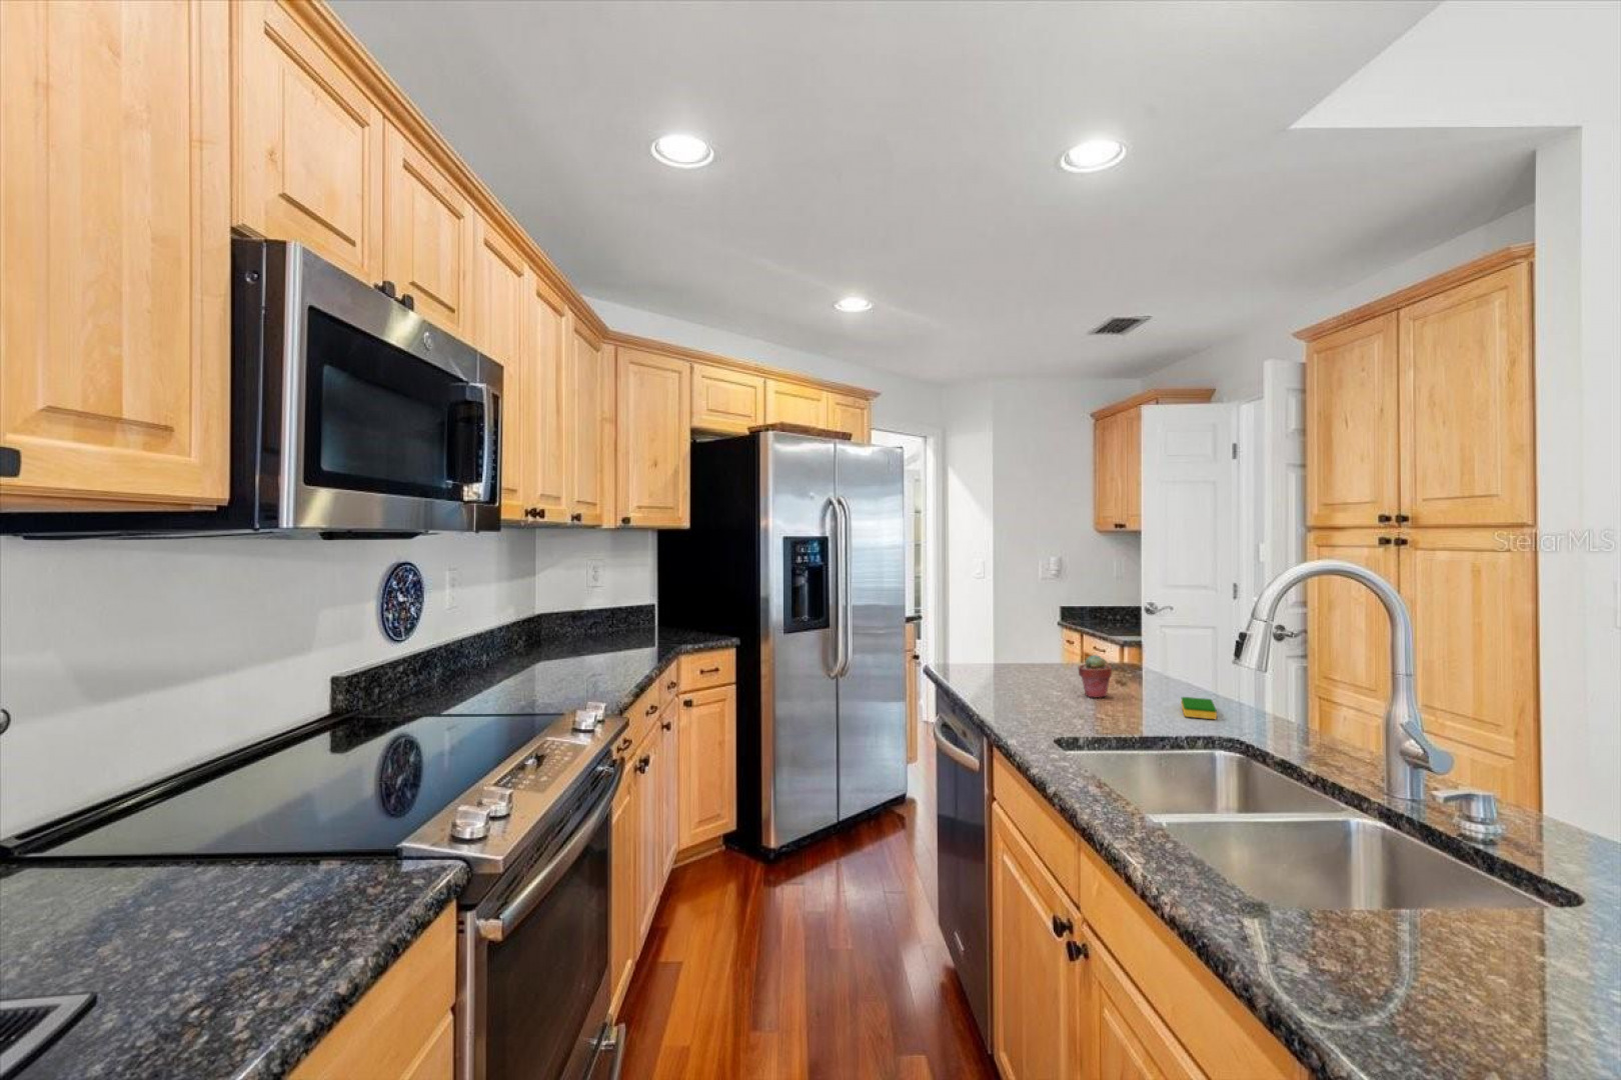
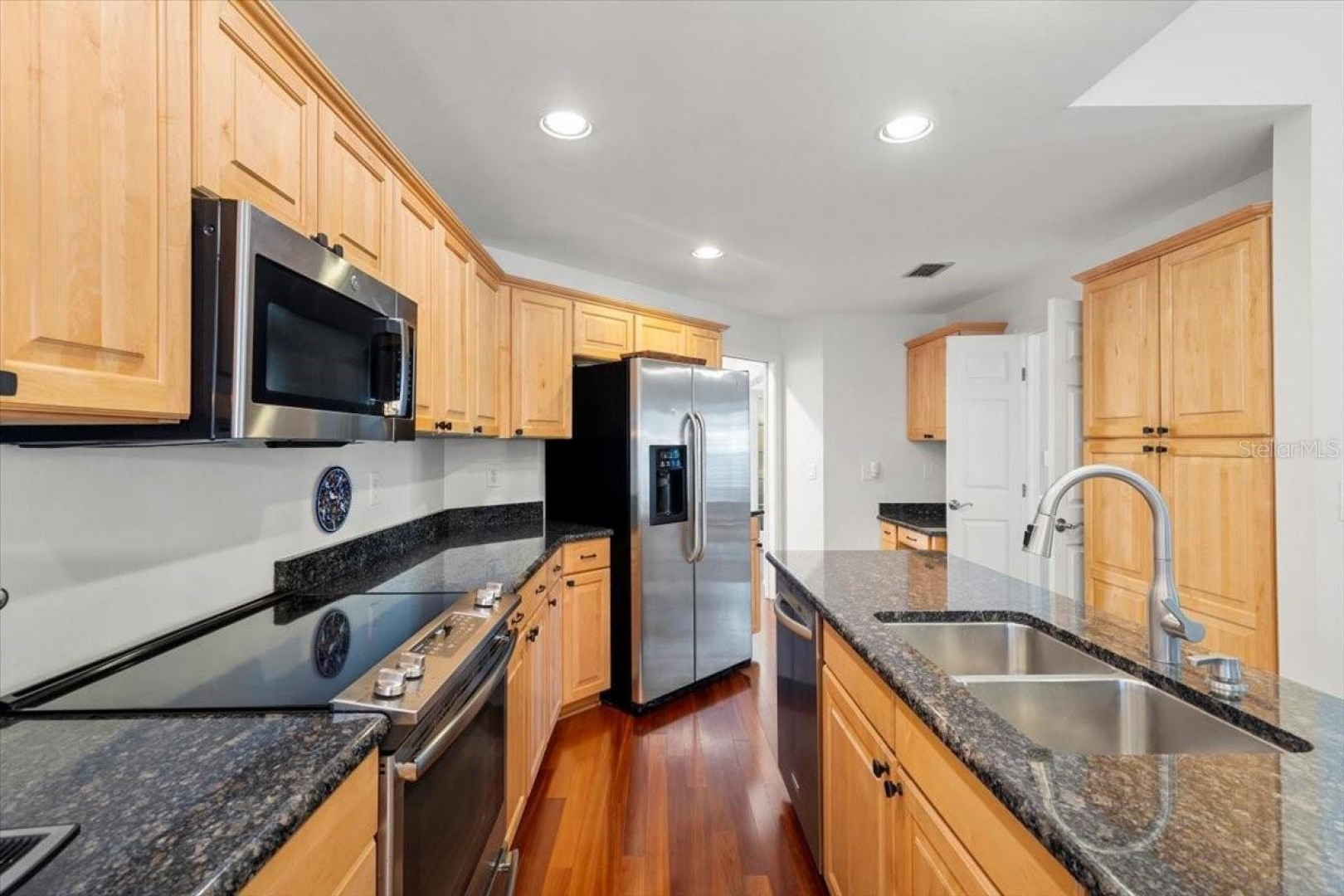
- potted succulent [1078,653,1113,699]
- dish sponge [1181,695,1218,720]
